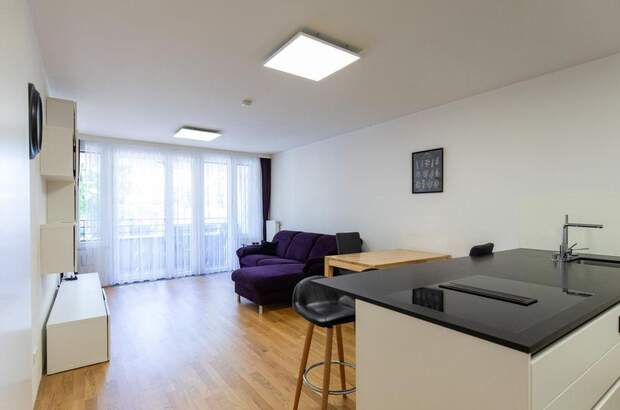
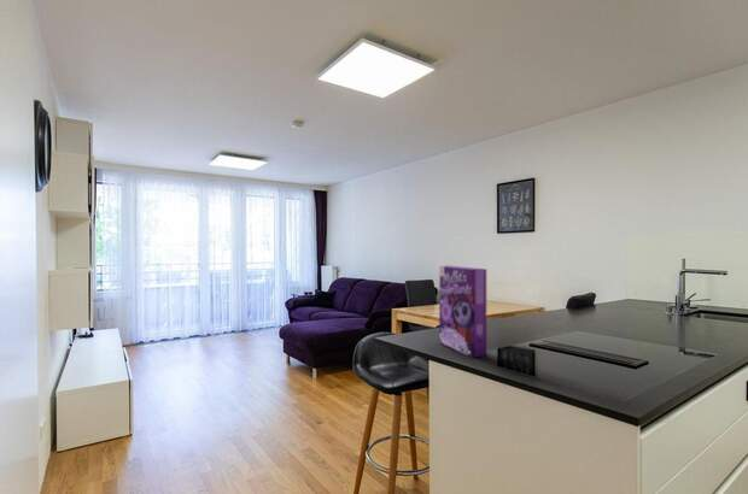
+ cereal box [438,264,487,358]
